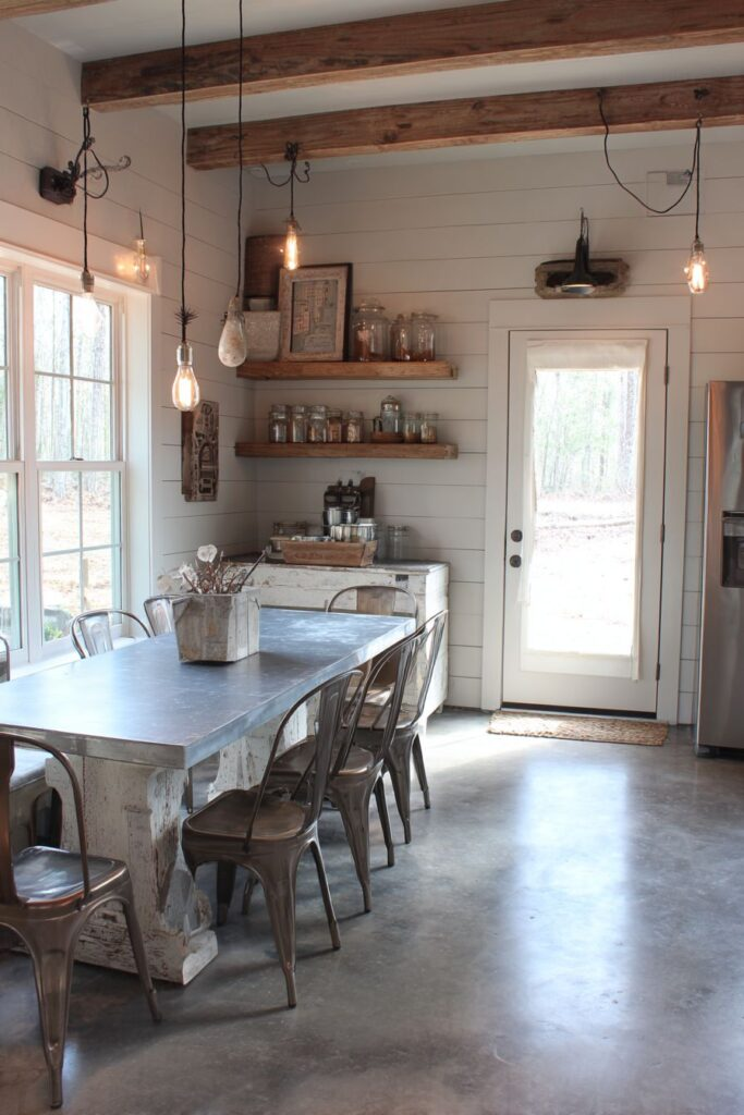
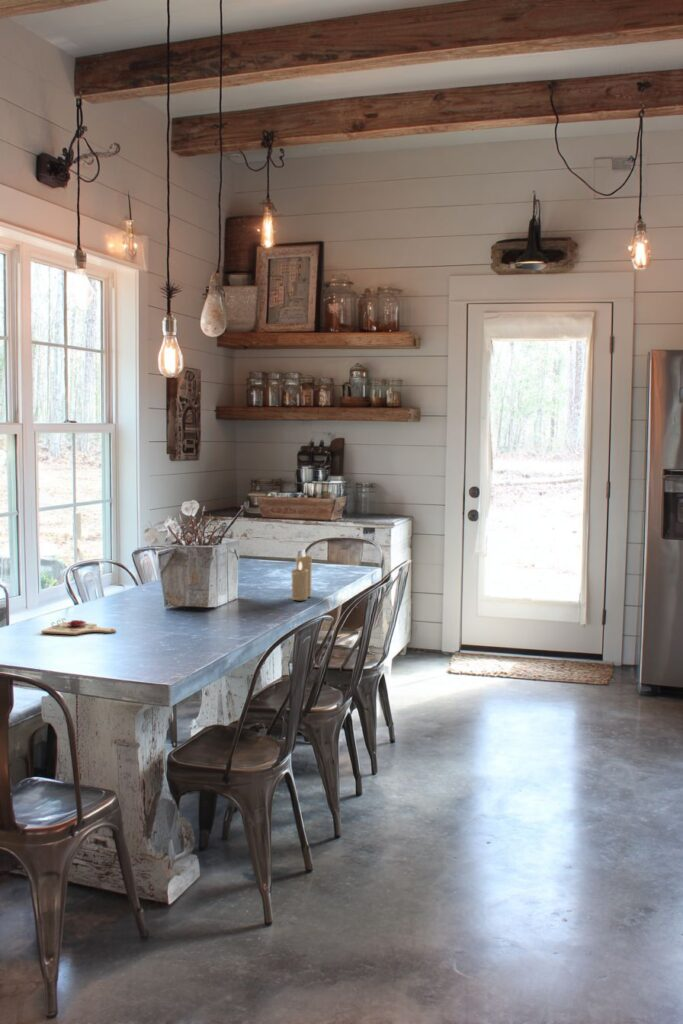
+ candle [290,549,313,601]
+ cutting board [41,618,117,636]
